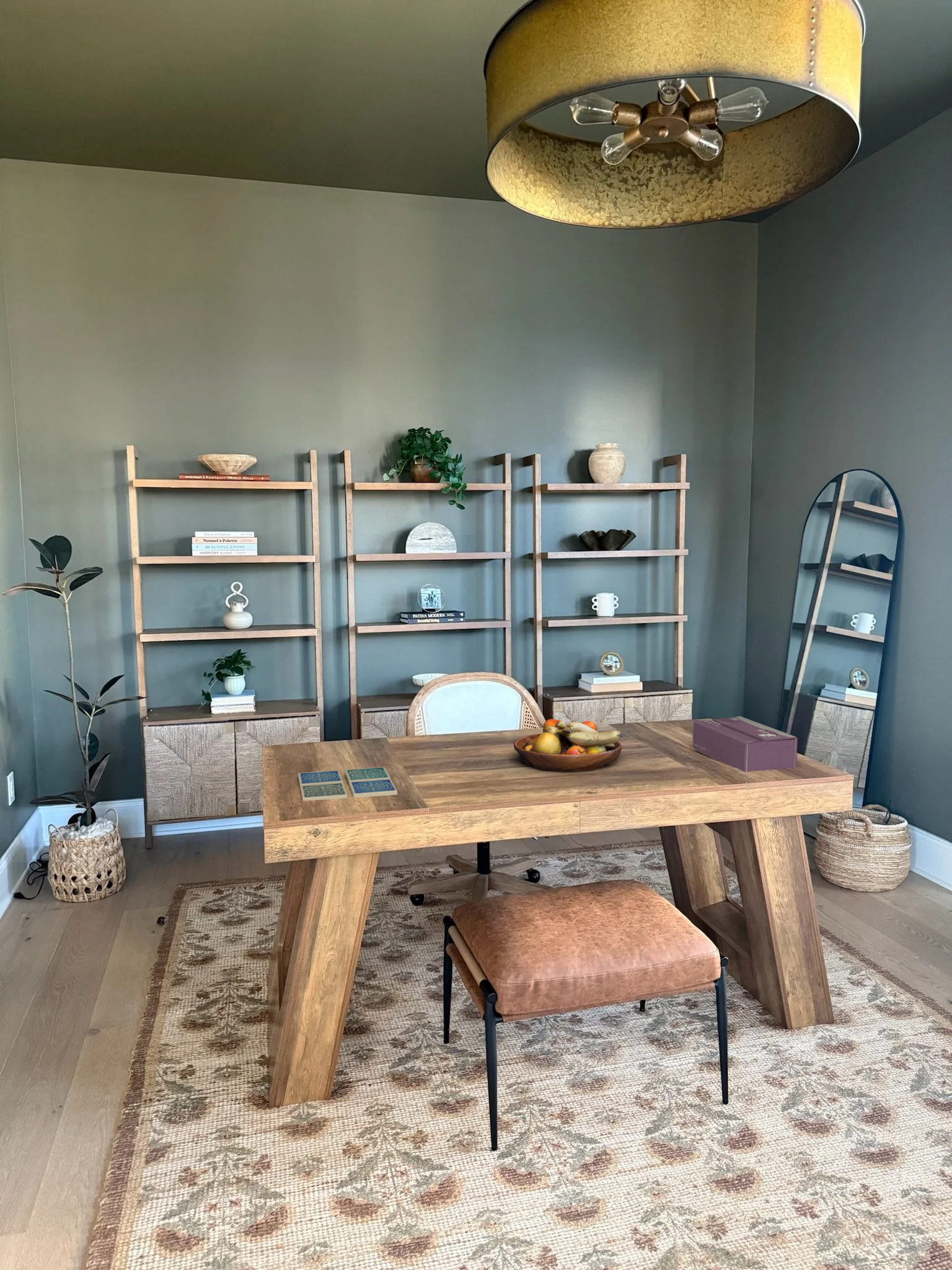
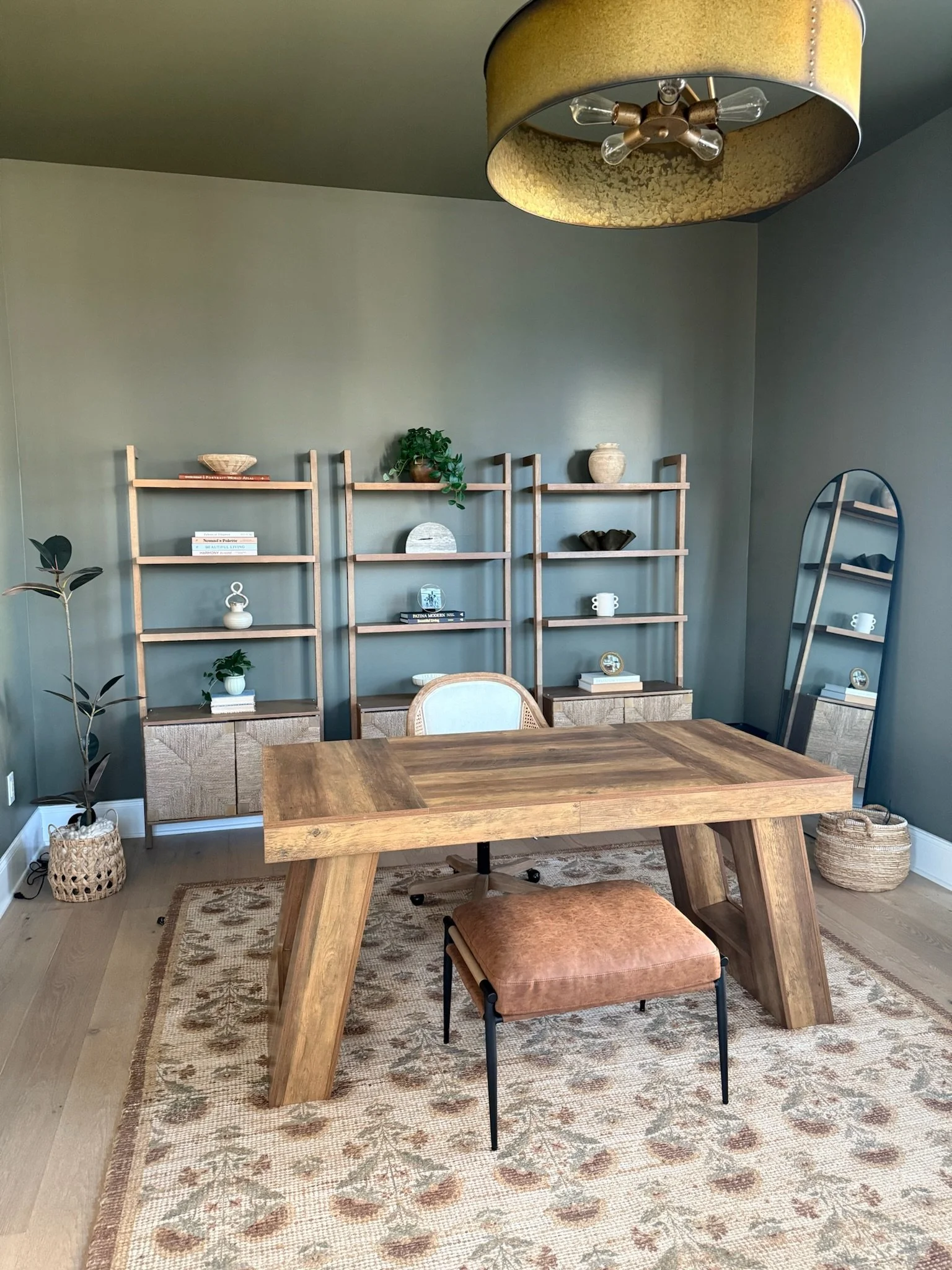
- fruit bowl [513,719,623,773]
- drink coaster [298,766,398,801]
- tissue box [692,716,798,773]
